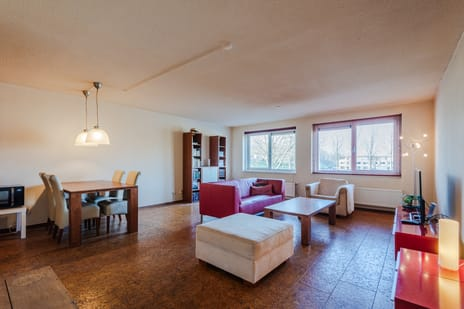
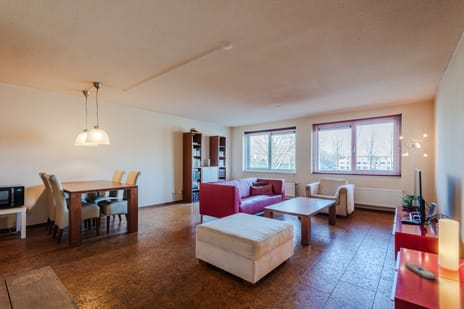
+ remote control [404,262,437,280]
